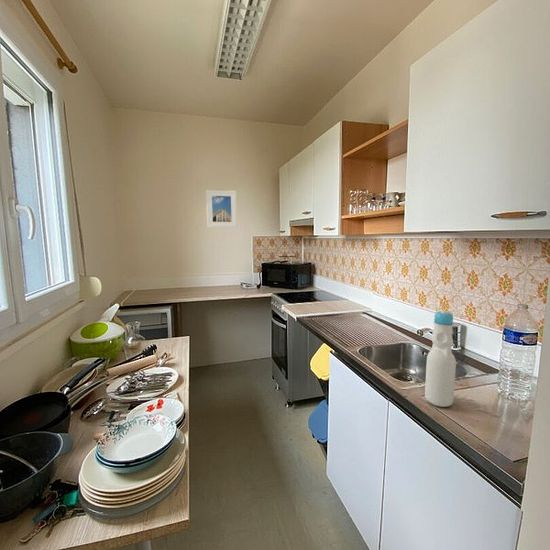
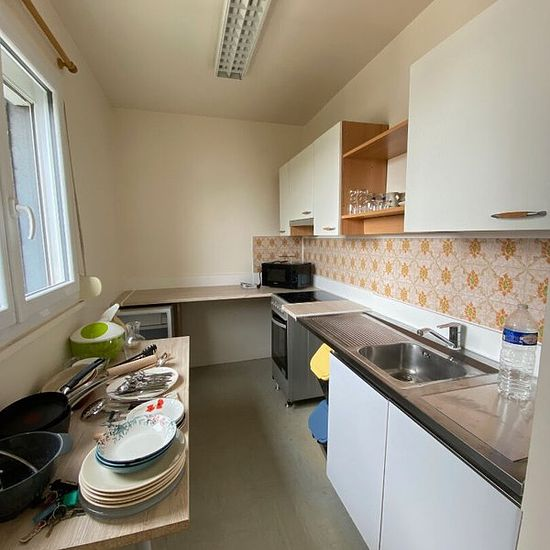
- bottle [424,310,457,408]
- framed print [205,189,238,228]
